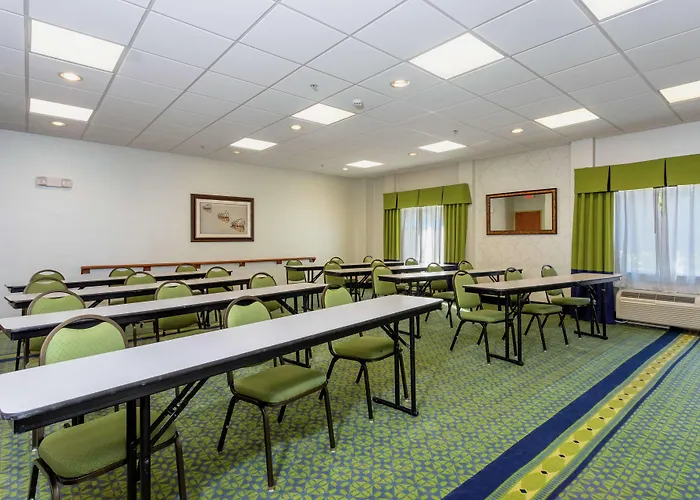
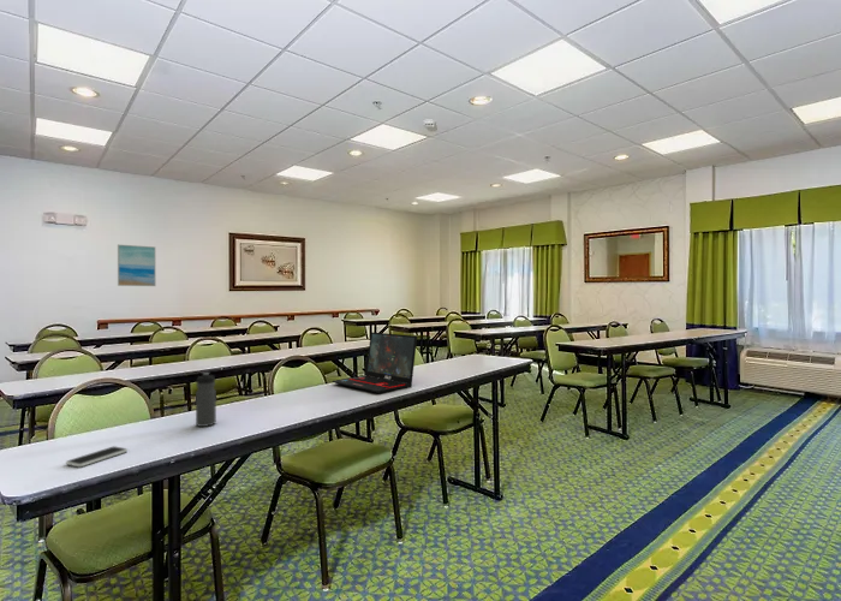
+ smartphone [65,445,129,468]
+ laptop [332,331,418,394]
+ water bottle [195,371,217,428]
+ wall art [117,244,157,287]
